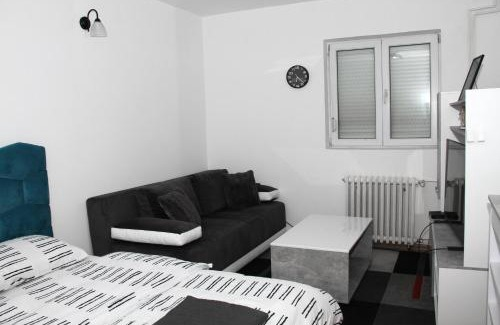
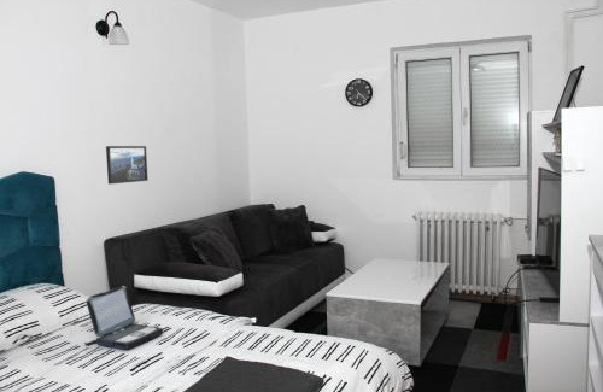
+ laptop [83,285,164,351]
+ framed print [105,145,150,185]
